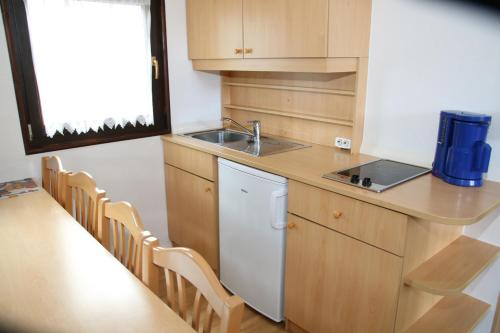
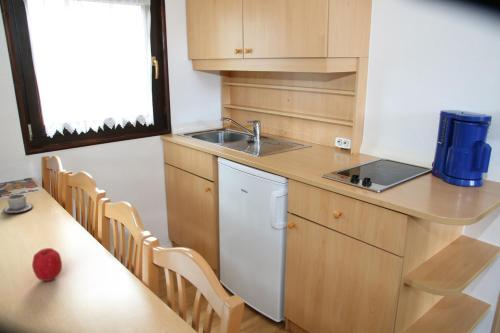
+ cup [1,193,34,214]
+ fruit [31,247,63,282]
